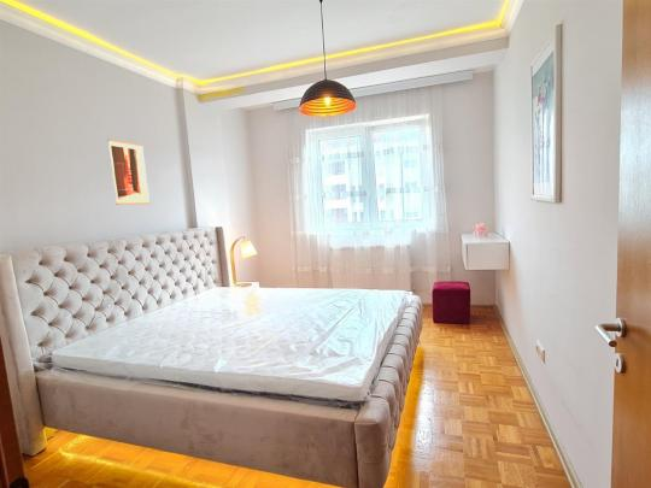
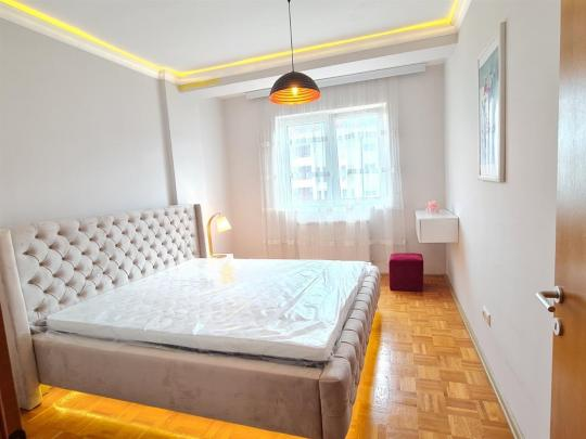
- wall art [107,139,151,206]
